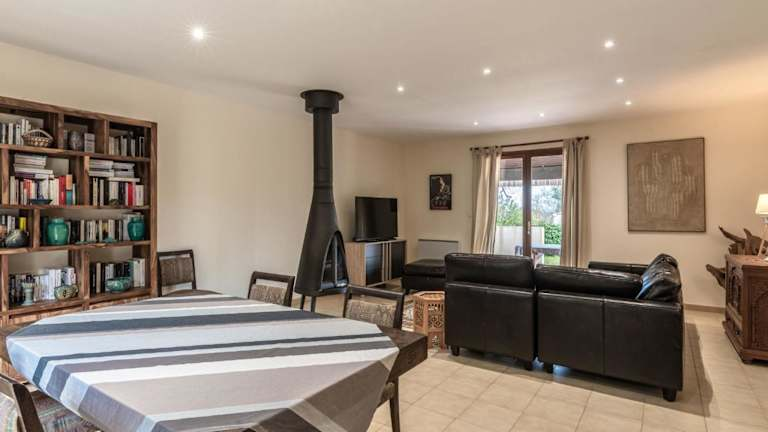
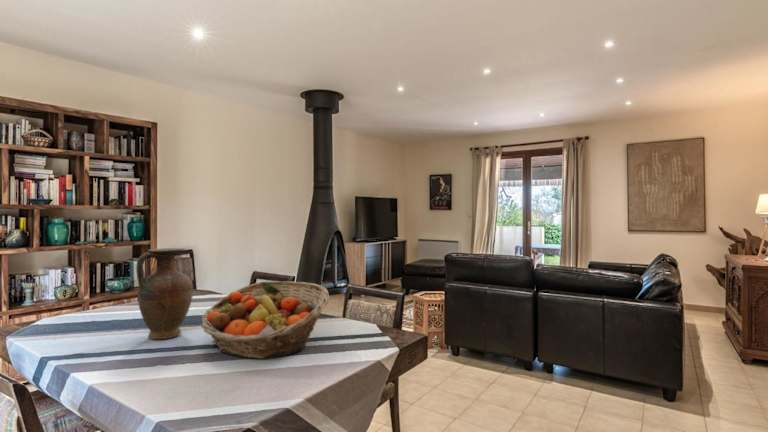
+ fruit basket [200,280,330,360]
+ vase [135,247,194,340]
